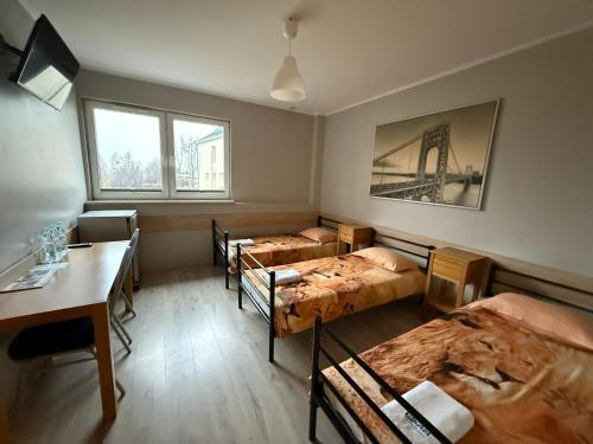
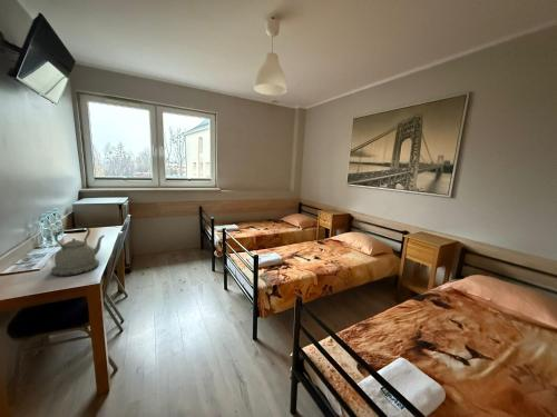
+ kettle [50,226,106,277]
